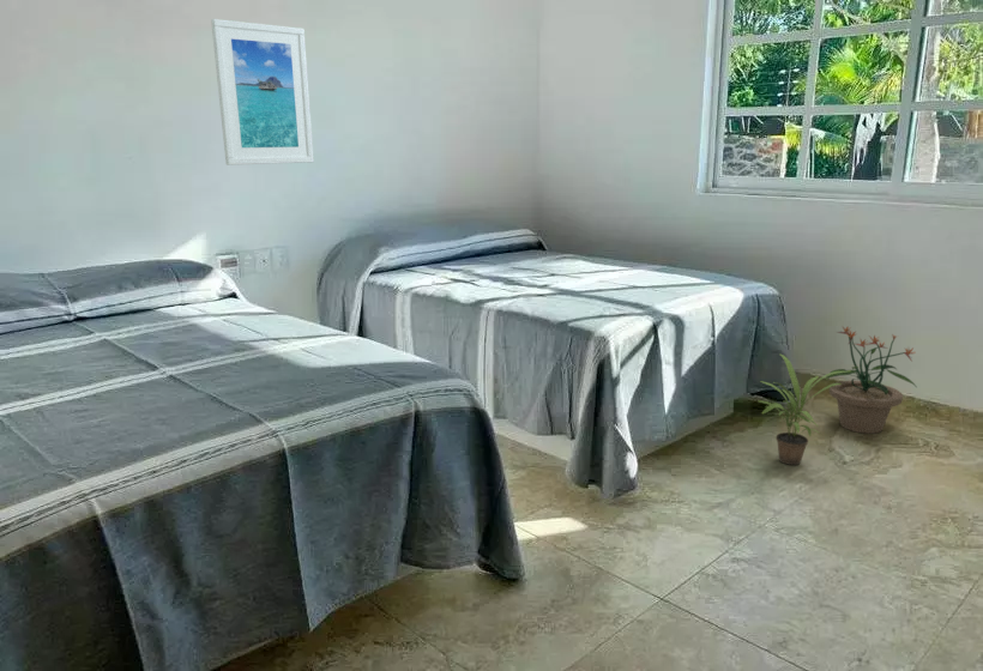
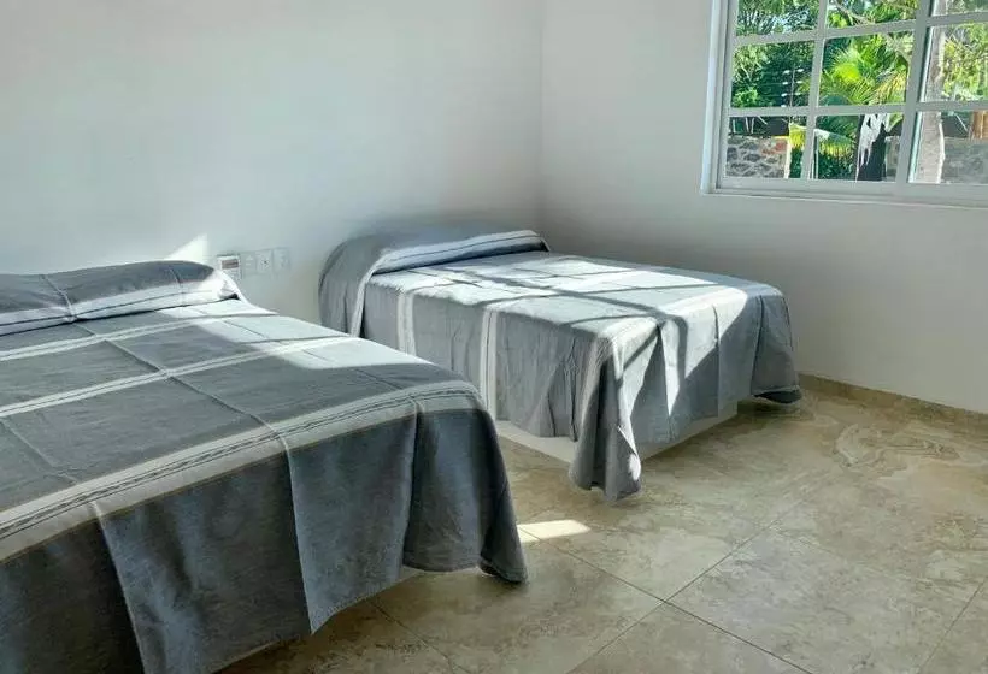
- potted plant [825,326,917,435]
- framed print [210,18,315,167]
- potted plant [756,353,851,466]
